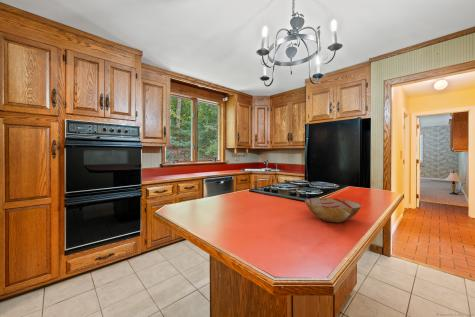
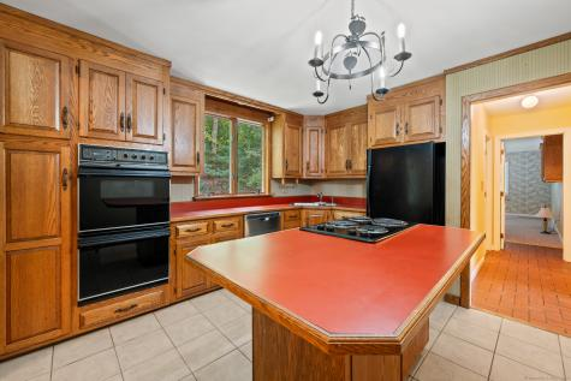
- bowl [304,197,362,223]
